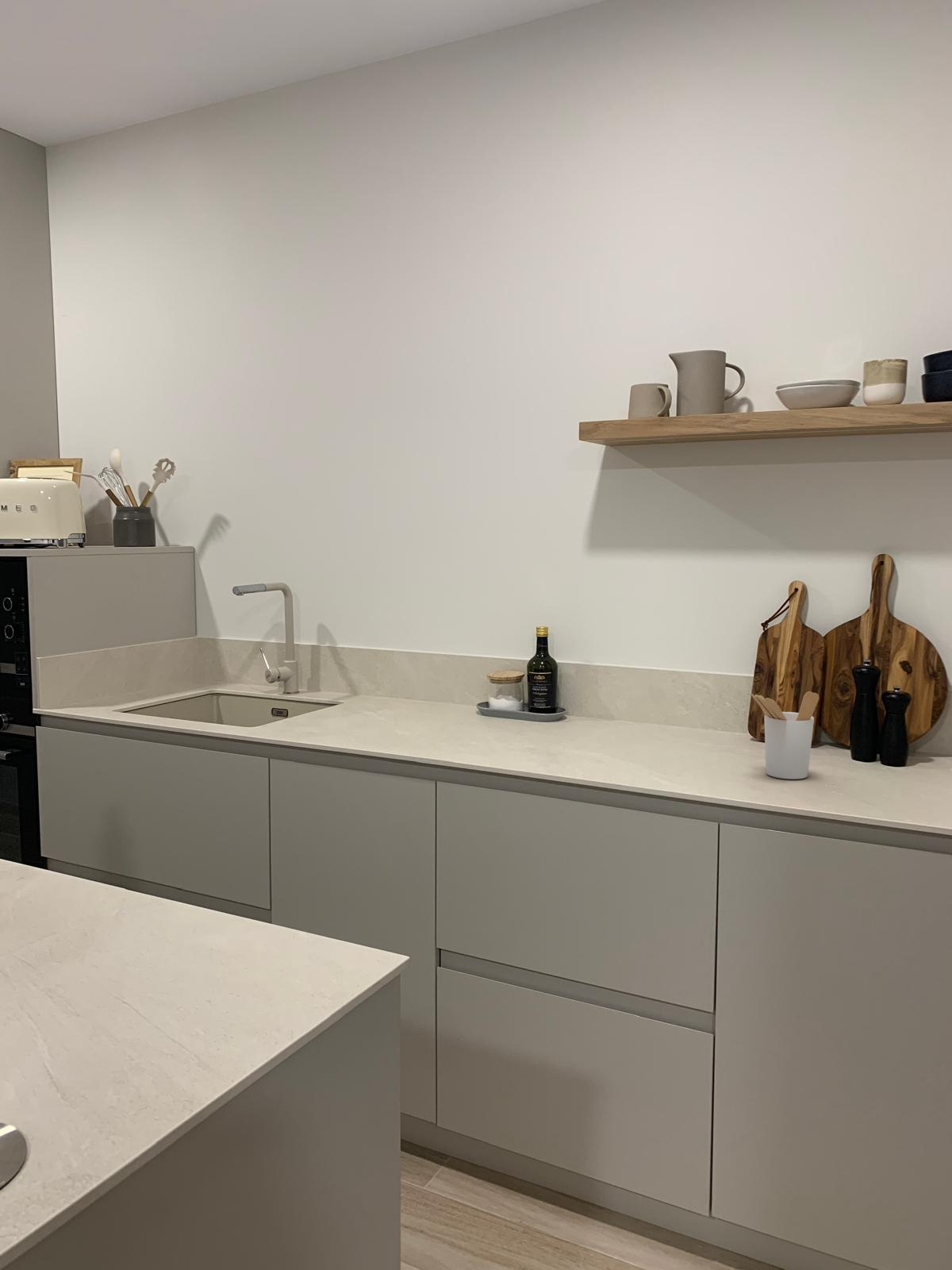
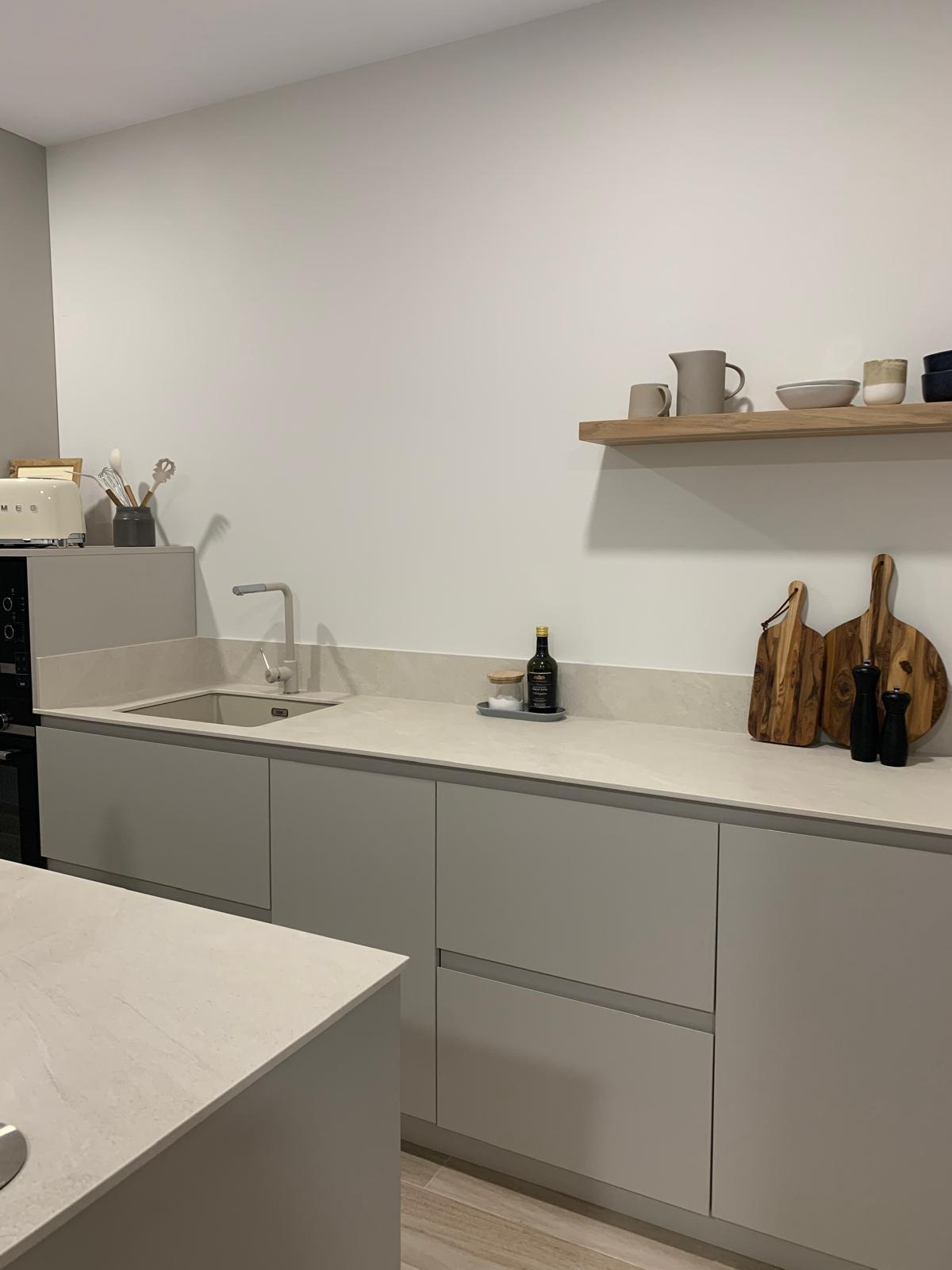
- utensil holder [750,691,820,780]
